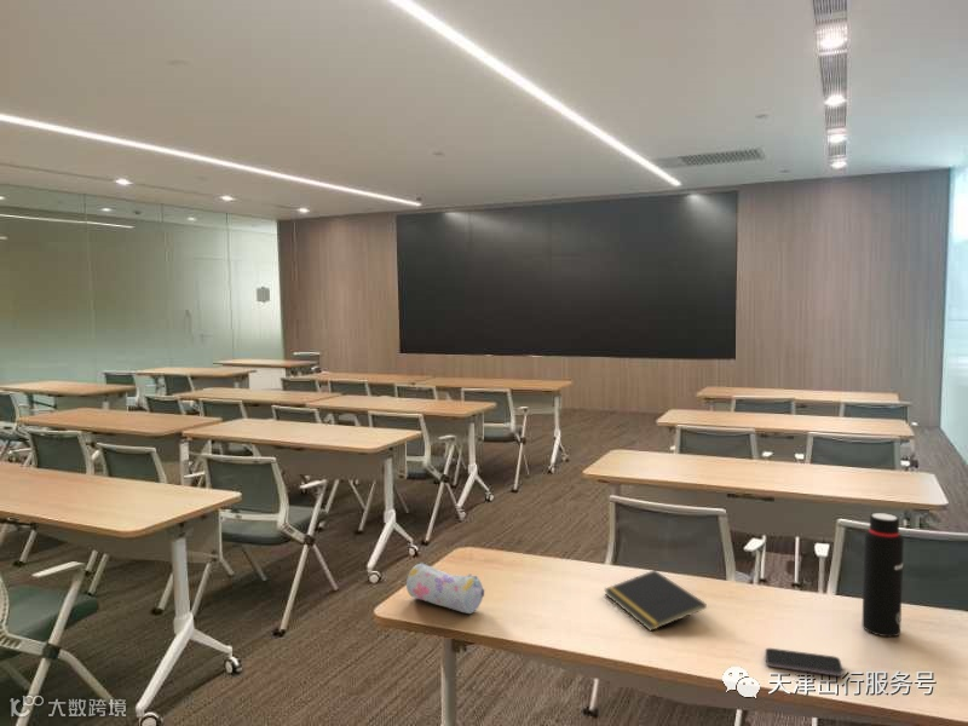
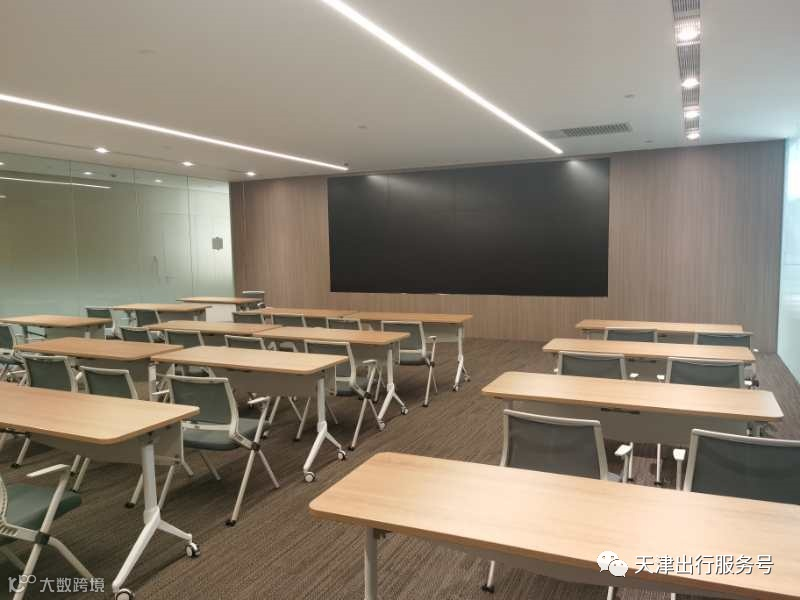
- pencil case [405,561,485,615]
- water bottle [862,512,905,638]
- notepad [603,569,708,632]
- smartphone [765,647,845,678]
